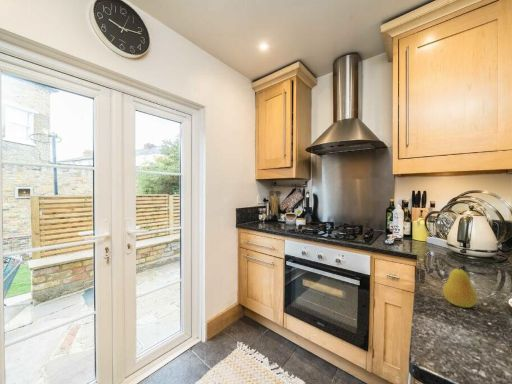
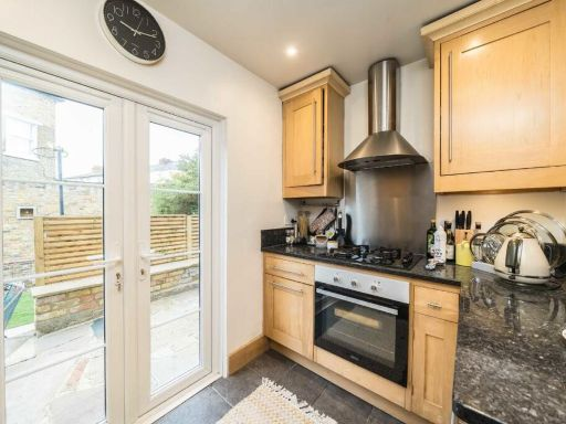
- fruit [442,263,478,308]
